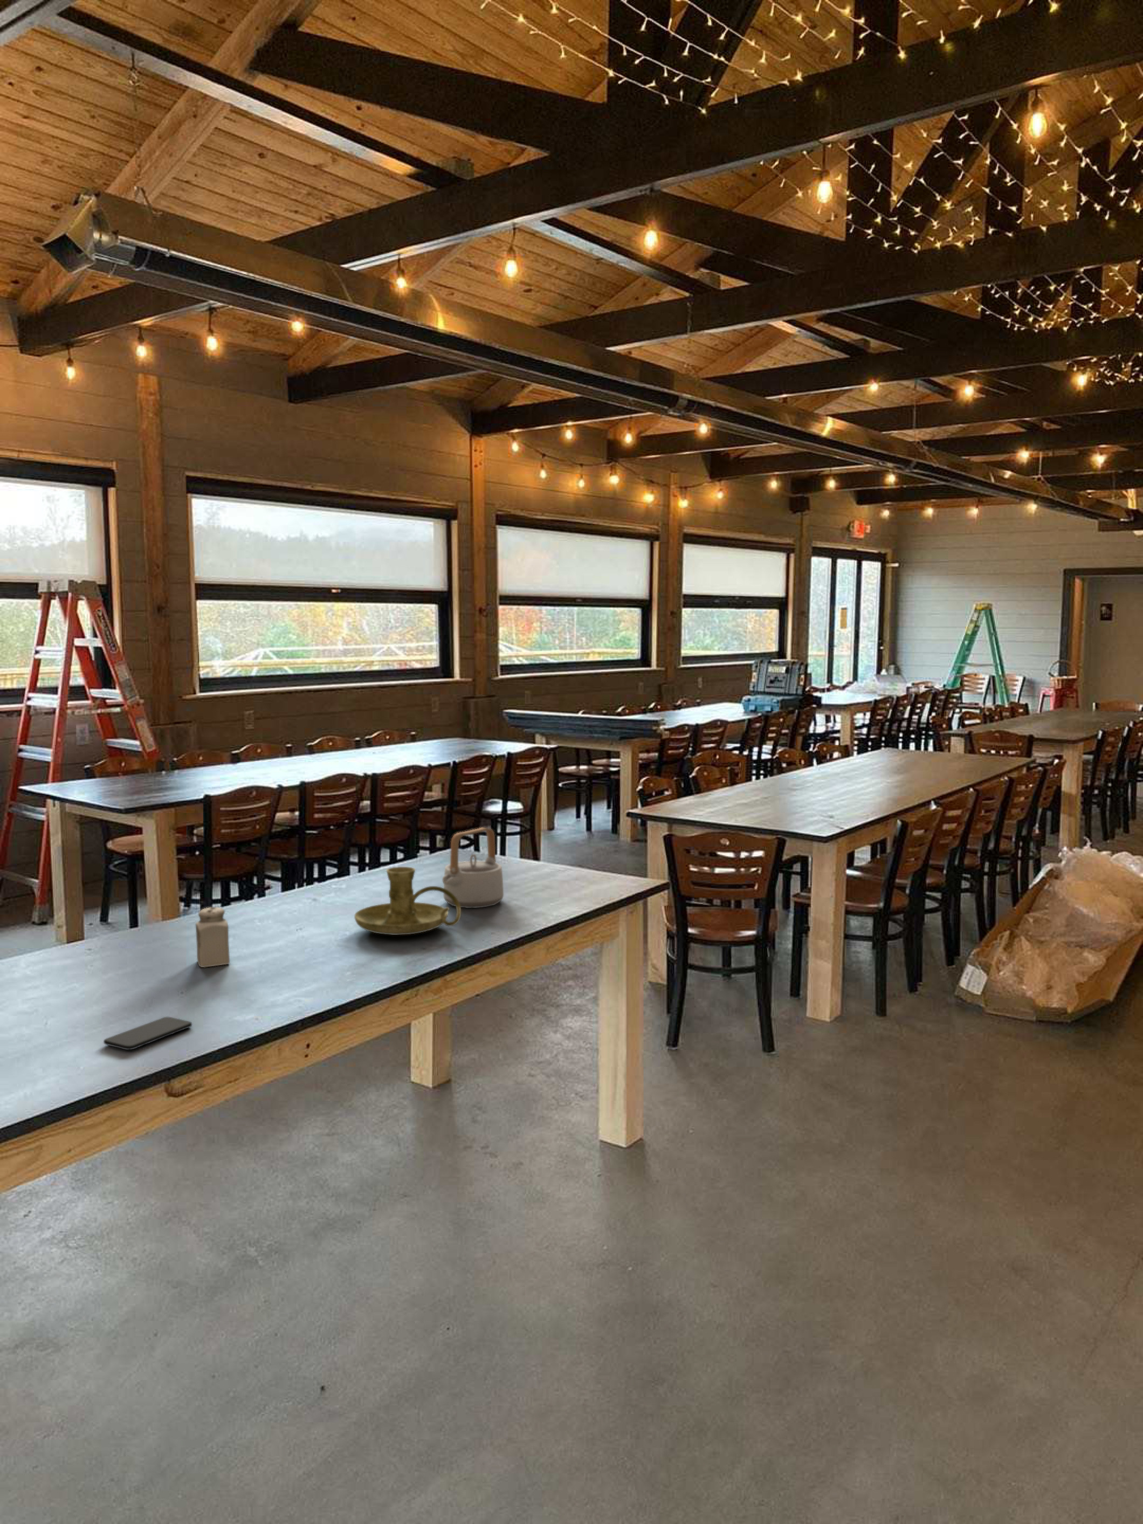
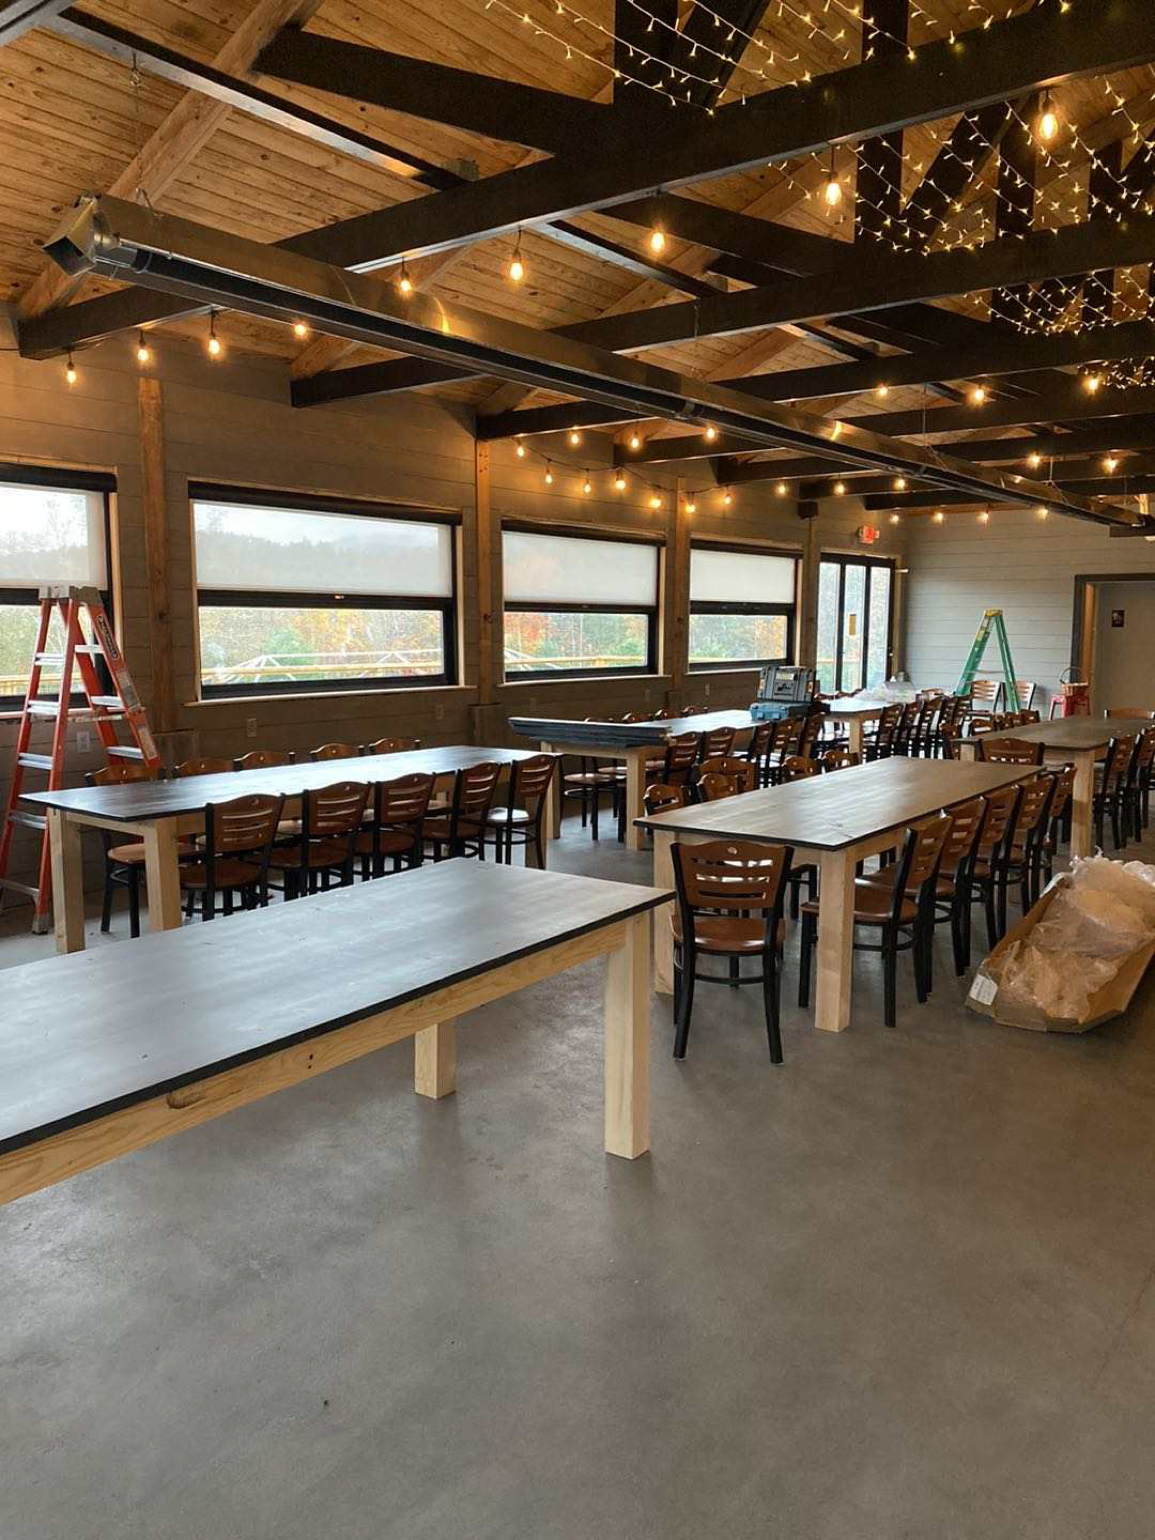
- candle holder [354,866,461,936]
- teapot [442,827,504,909]
- salt shaker [196,907,231,968]
- smartphone [103,1016,192,1051]
